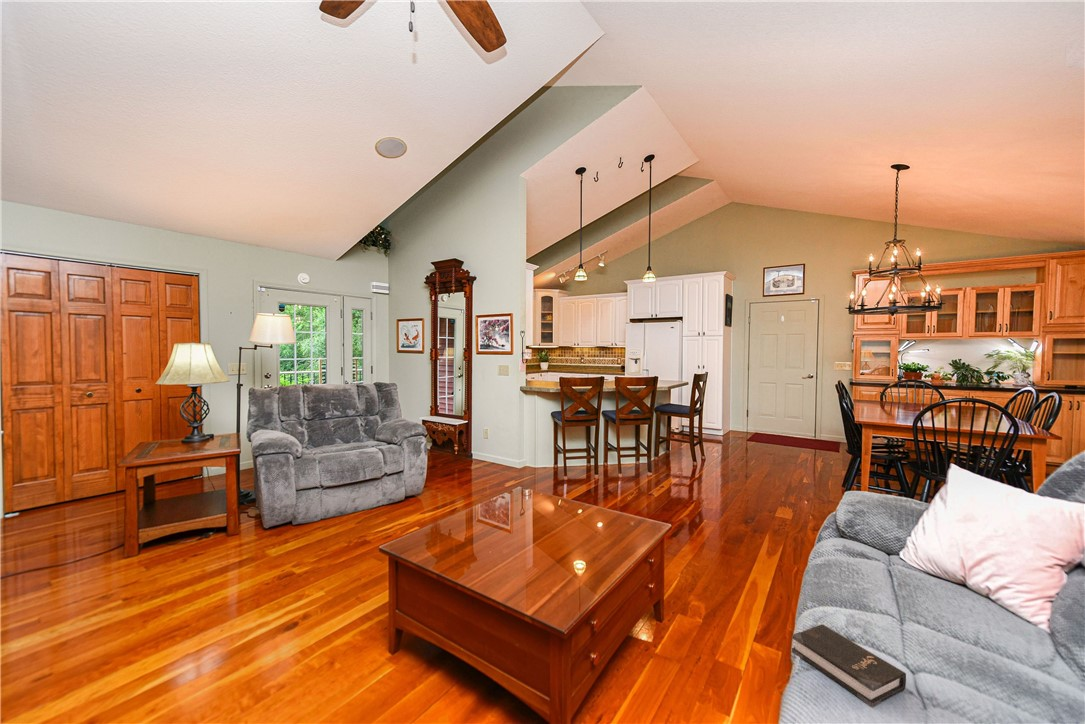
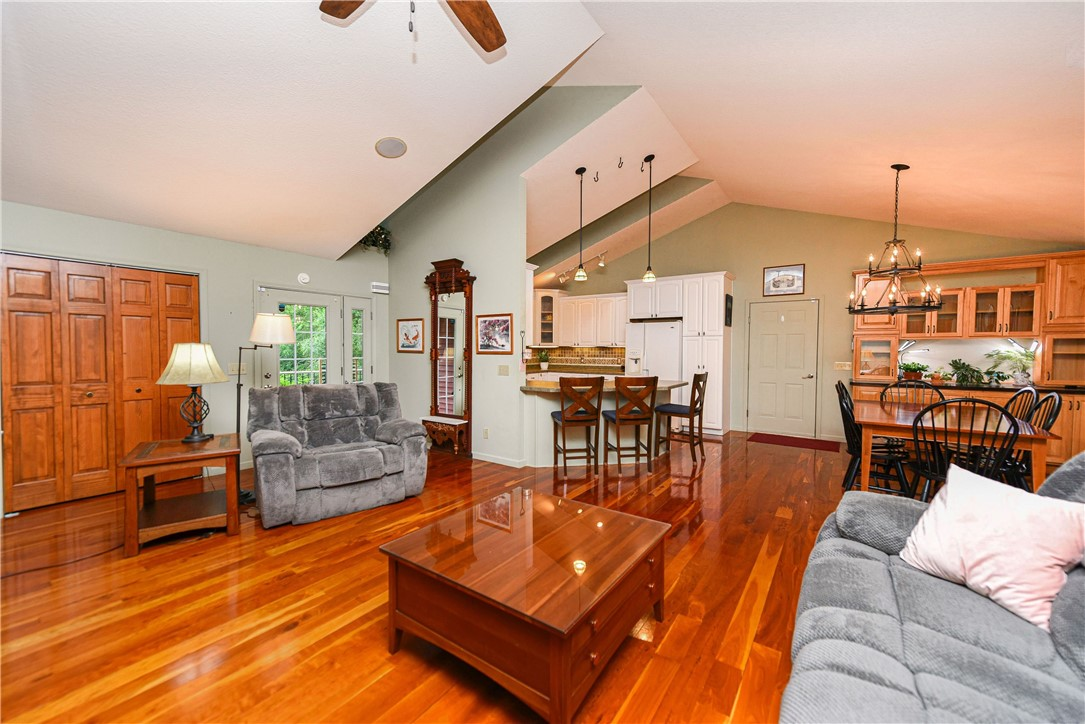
- hardback book [791,623,907,708]
